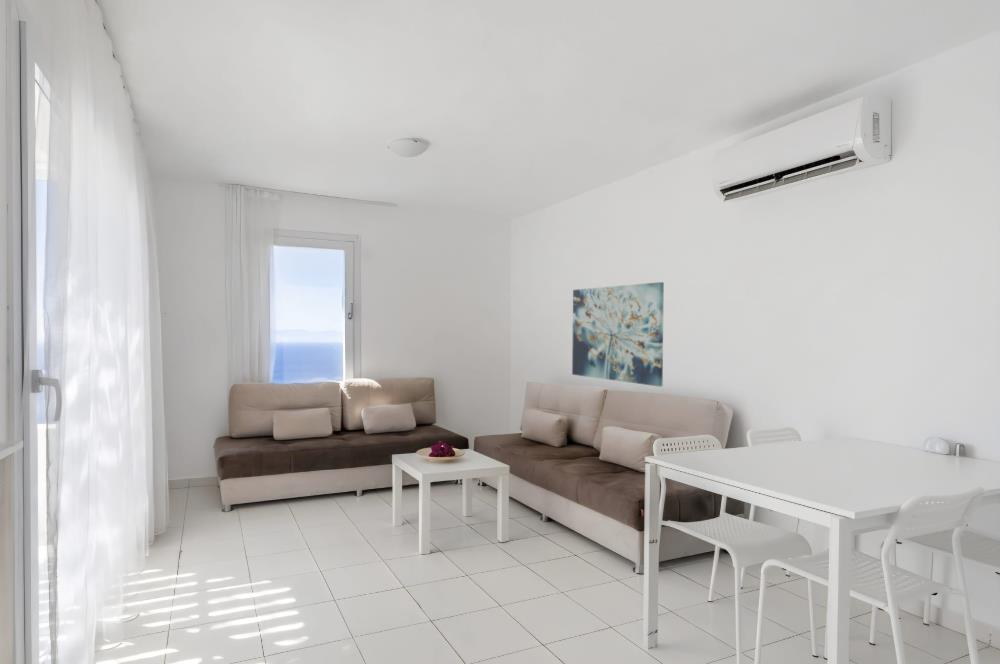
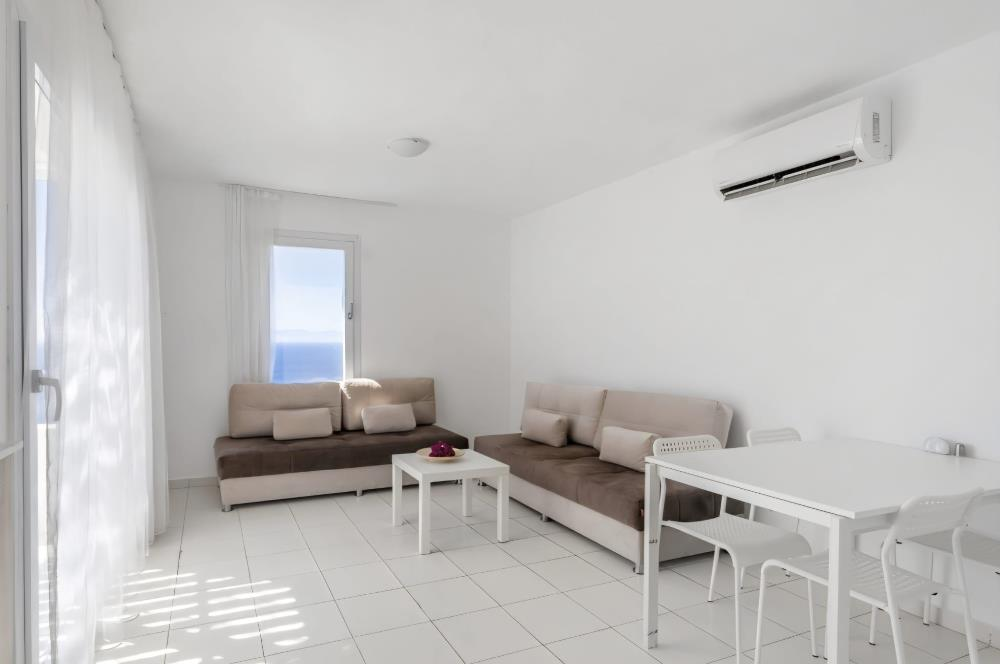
- wall art [571,281,665,387]
